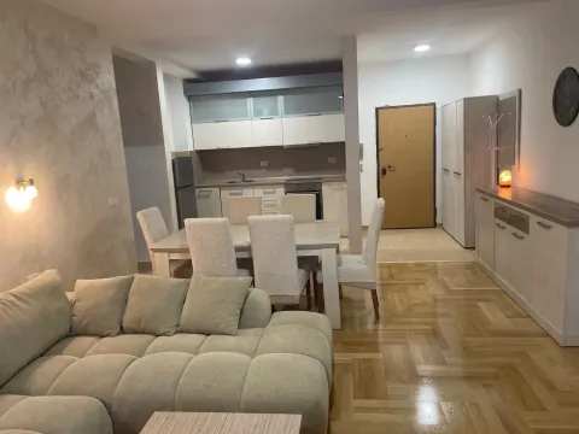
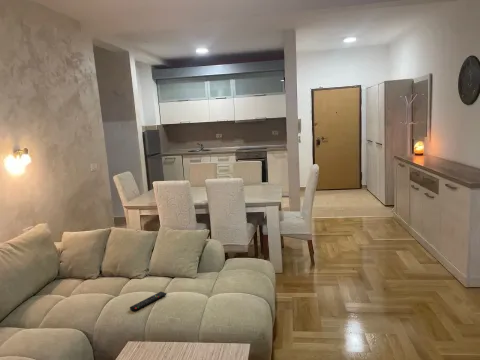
+ remote control [129,291,167,312]
